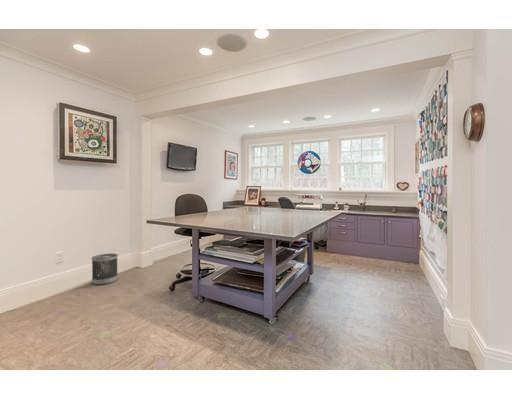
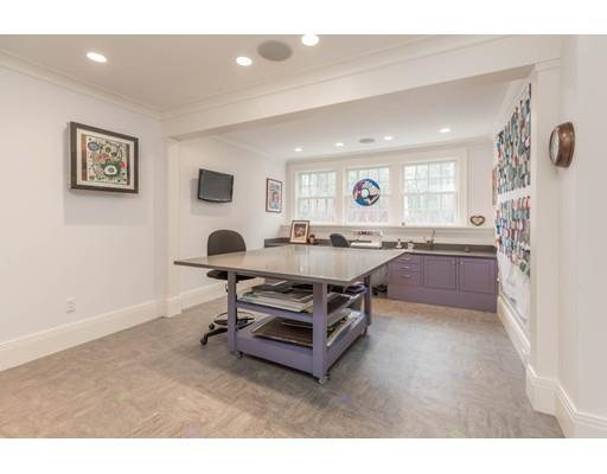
- wastebasket [91,253,119,286]
